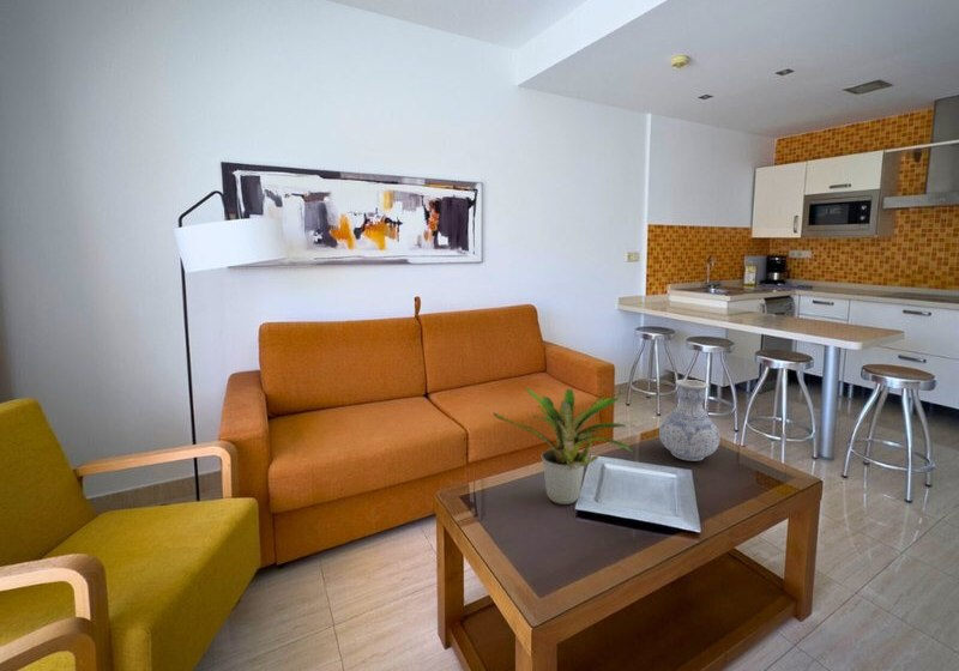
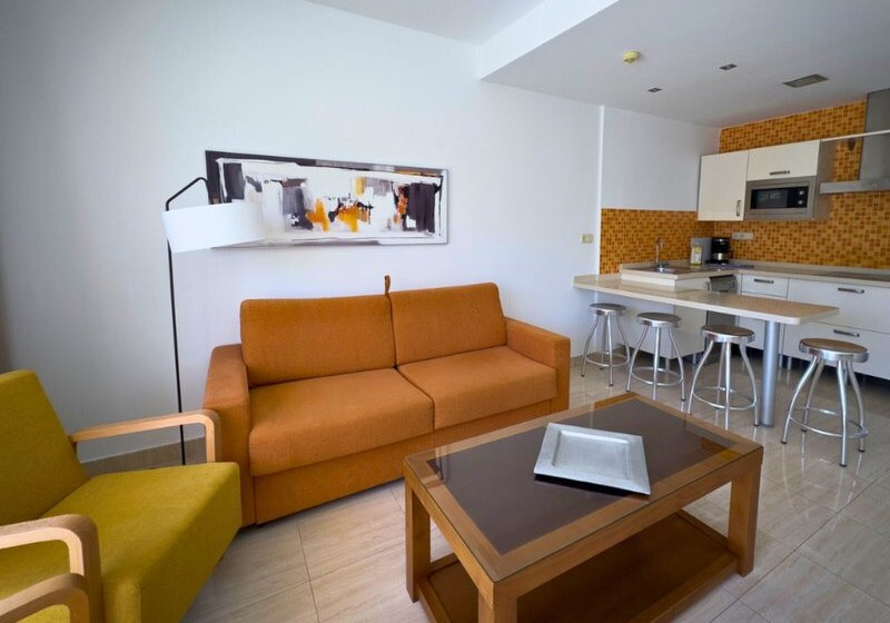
- vase [658,379,720,463]
- potted plant [491,387,634,506]
